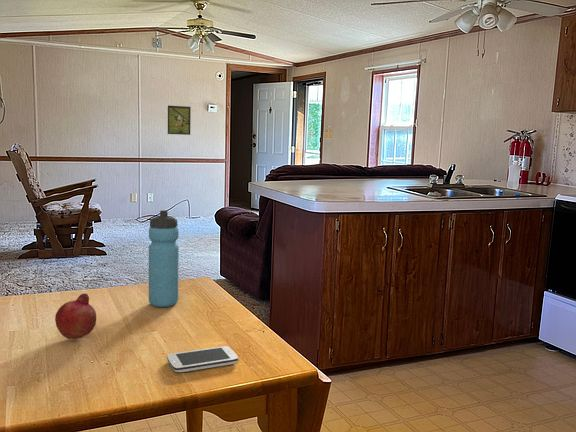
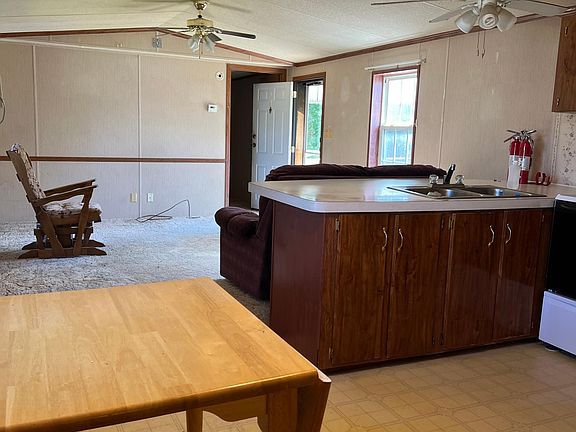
- fruit [54,293,97,340]
- water bottle [148,209,180,308]
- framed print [167,104,192,136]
- smartphone [166,345,239,373]
